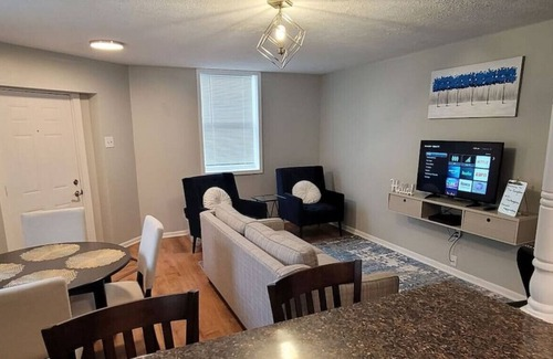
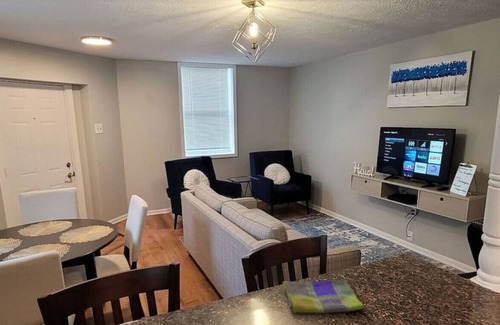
+ dish towel [282,279,365,314]
